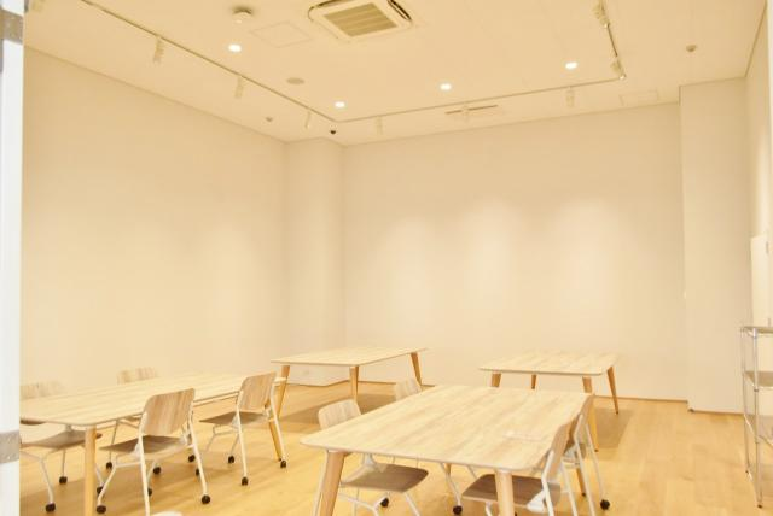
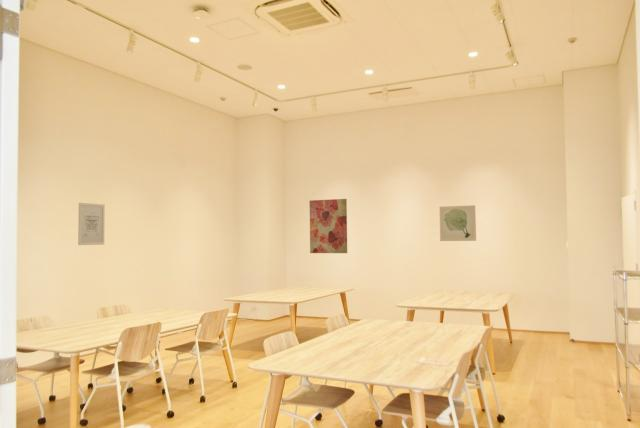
+ wall art [438,204,477,242]
+ wall art [77,202,106,246]
+ wall art [309,198,348,254]
